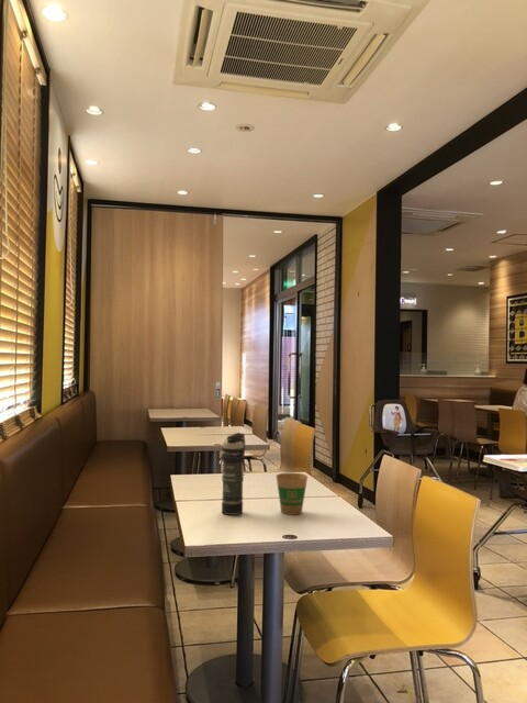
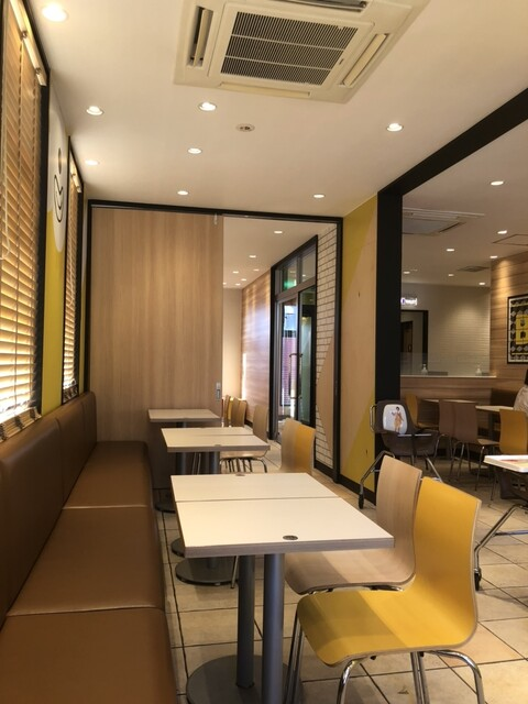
- paper cup [276,472,309,516]
- smoke grenade [221,432,246,516]
